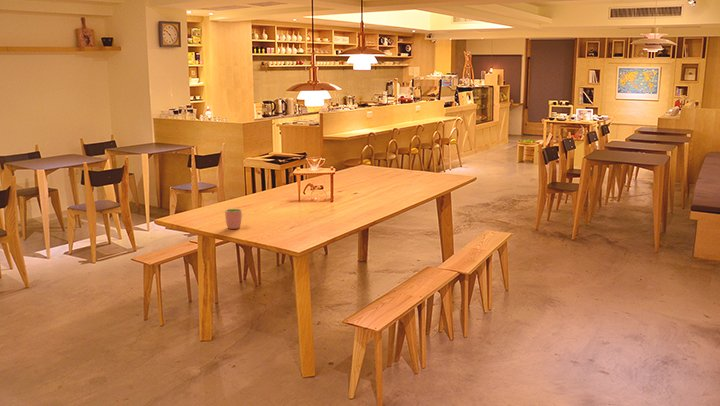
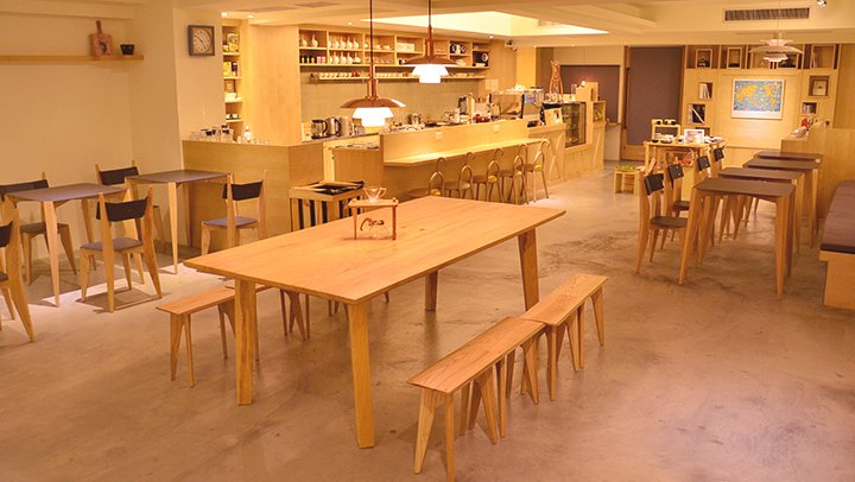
- cup [224,208,243,230]
